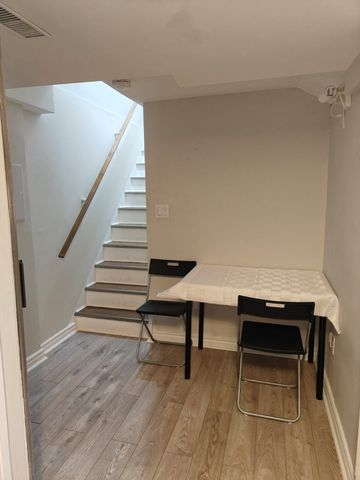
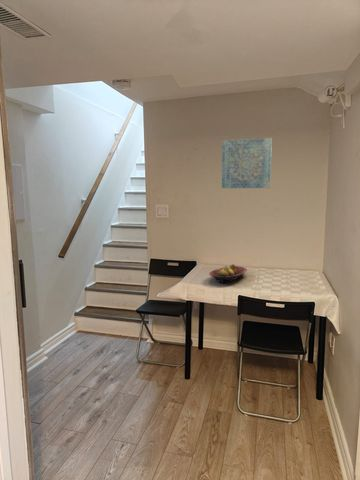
+ wall art [221,137,273,189]
+ fruit bowl [208,263,248,284]
